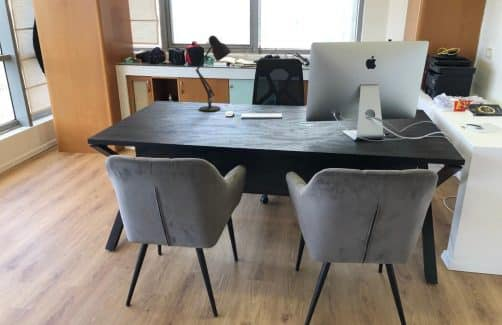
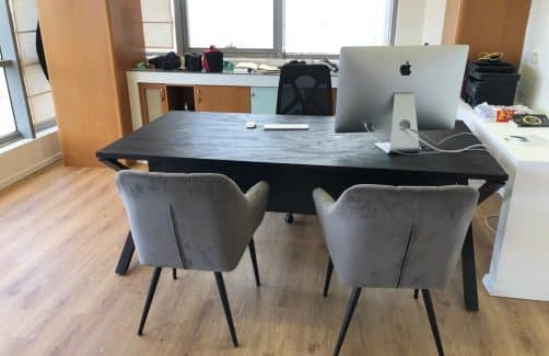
- desk lamp [195,34,232,112]
